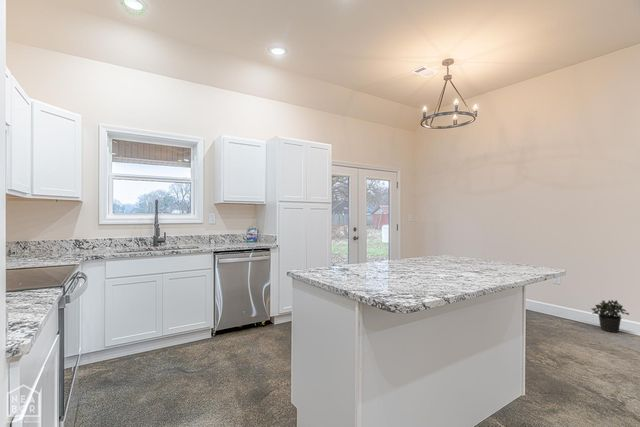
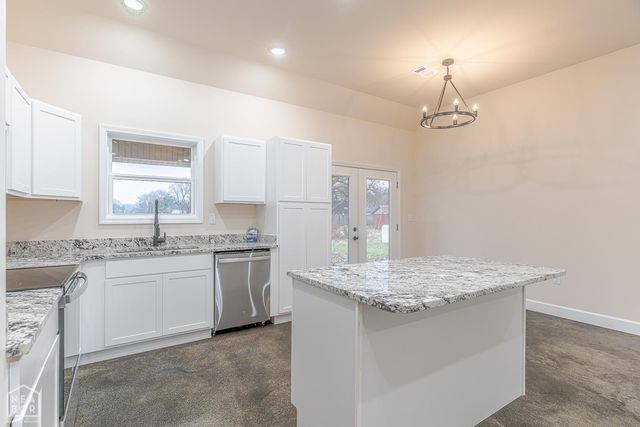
- potted plant [590,299,630,334]
